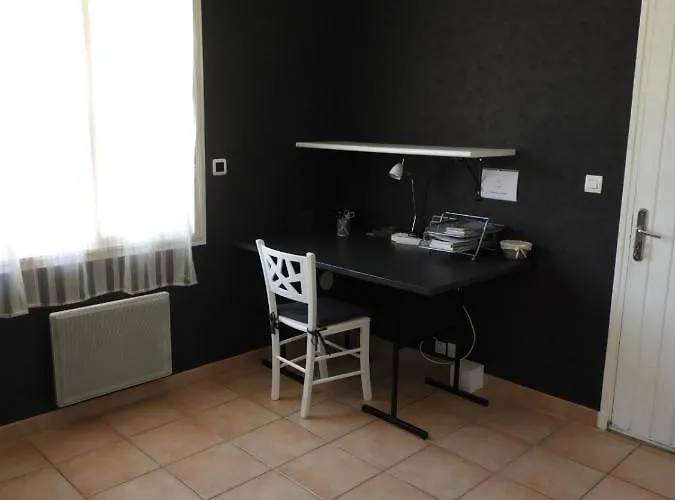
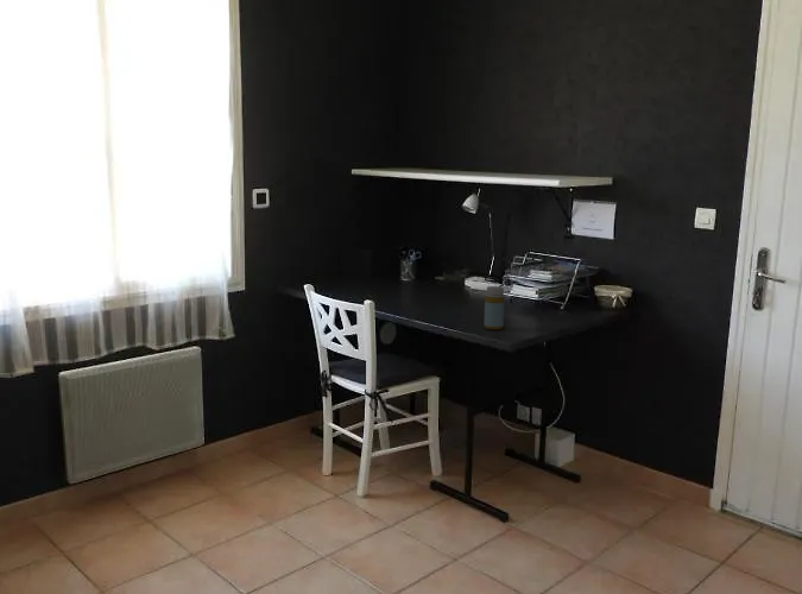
+ bottle [484,285,506,331]
